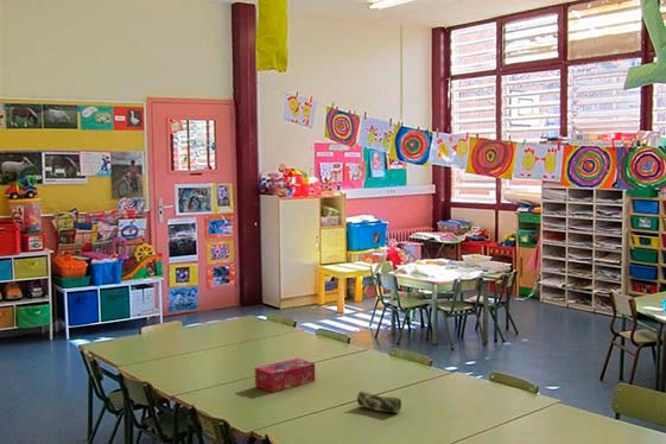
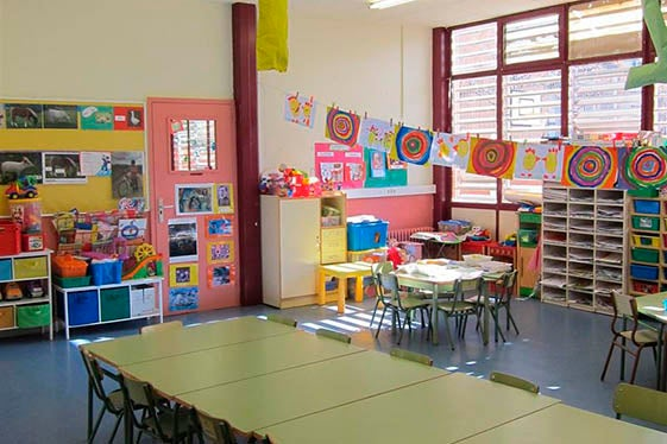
- tissue box [254,357,316,393]
- pencil case [356,391,402,414]
